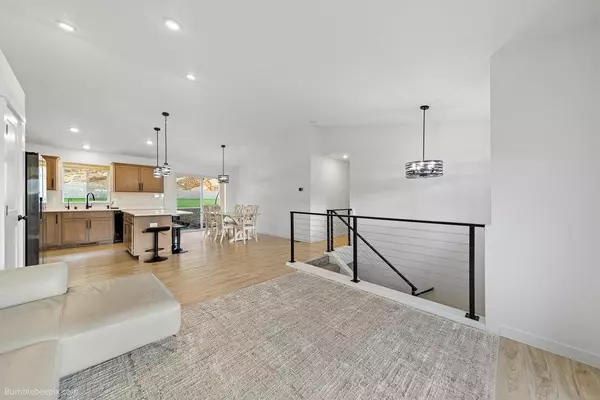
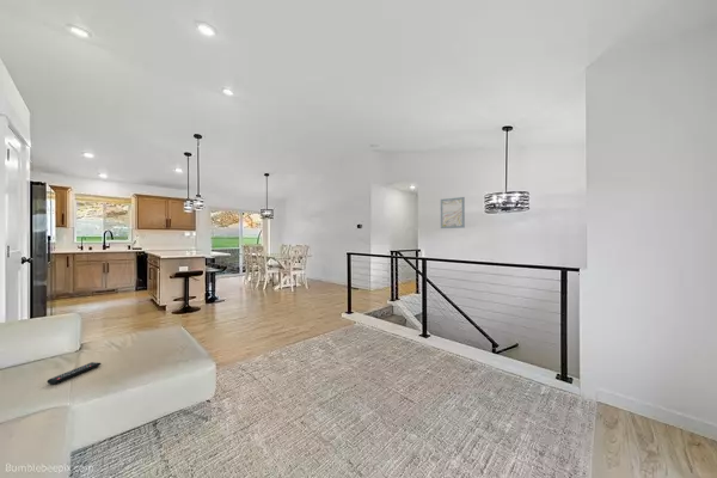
+ wall art [440,196,466,229]
+ remote control [47,361,103,386]
